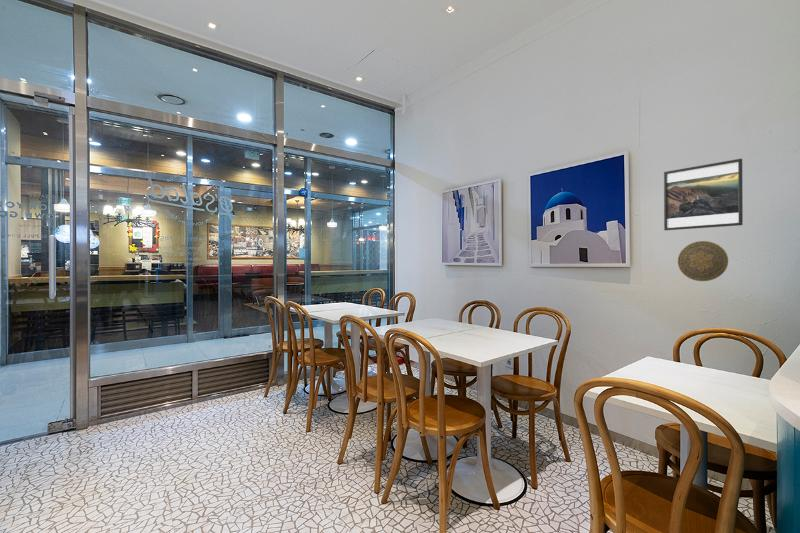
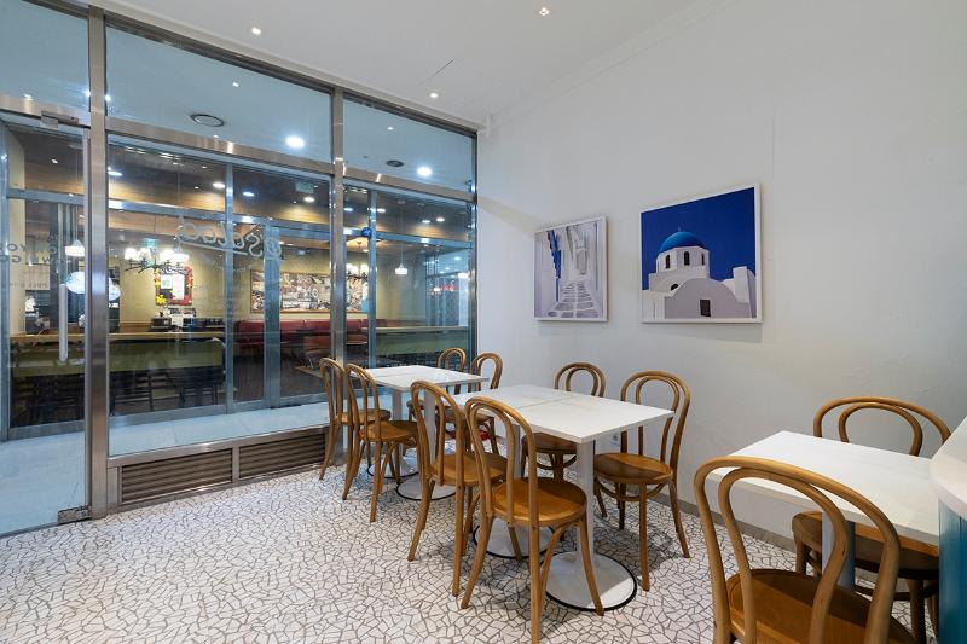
- decorative plate [677,240,729,282]
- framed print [663,158,744,231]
